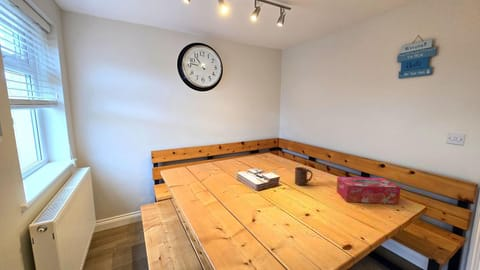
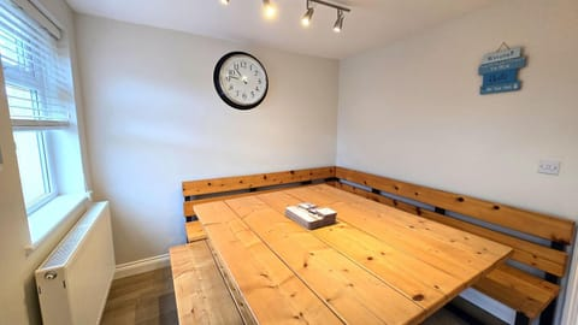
- tissue box [336,176,402,205]
- cup [294,166,314,186]
